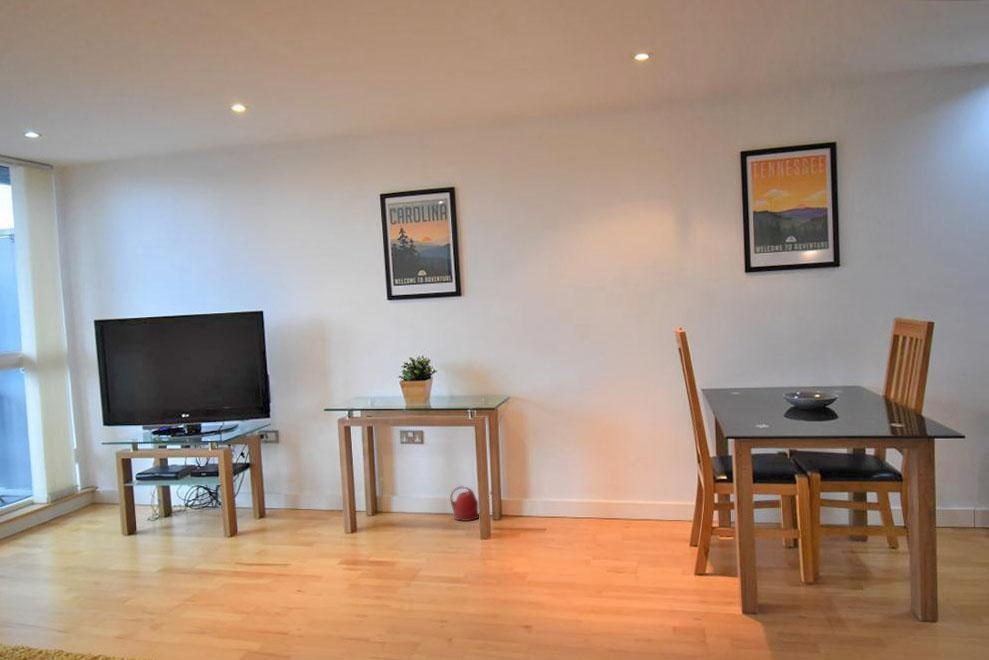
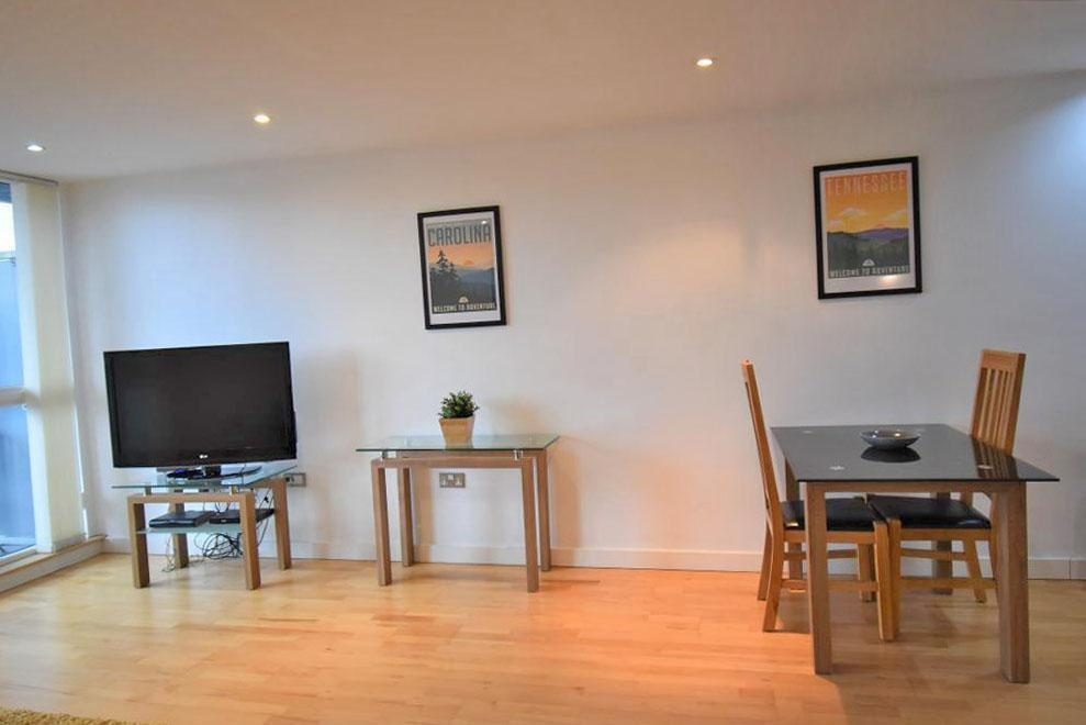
- watering can [449,485,493,522]
